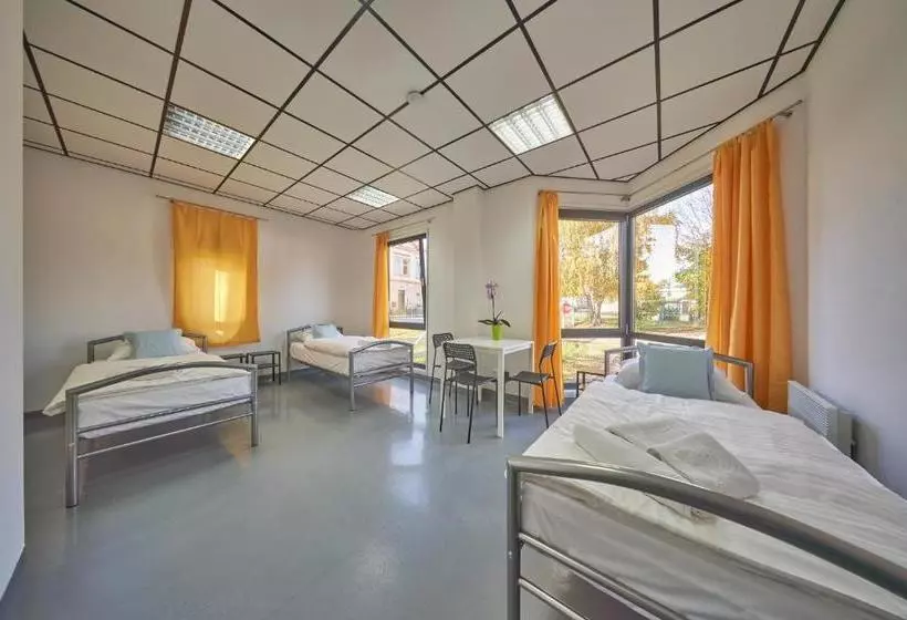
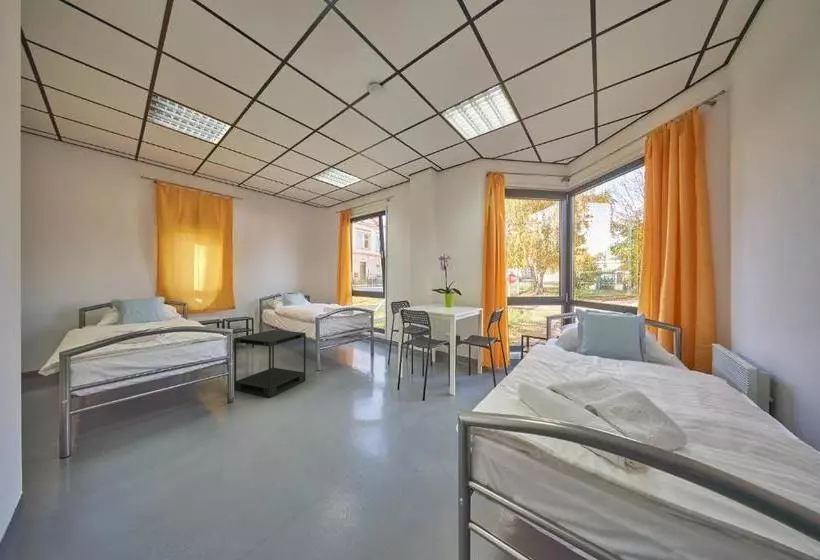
+ side table [233,329,307,399]
